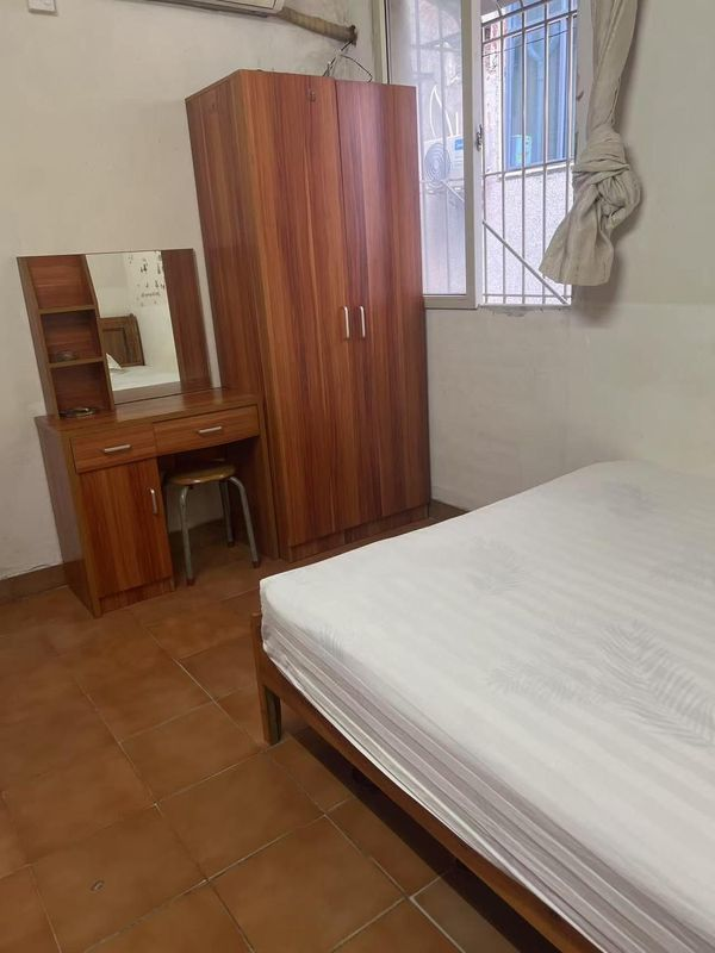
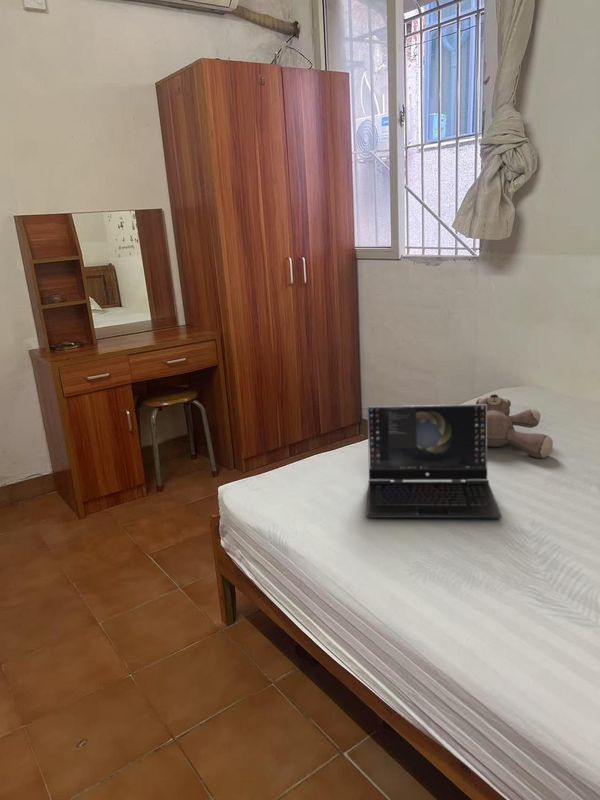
+ stuffed bear [475,393,554,459]
+ laptop [366,403,503,520]
